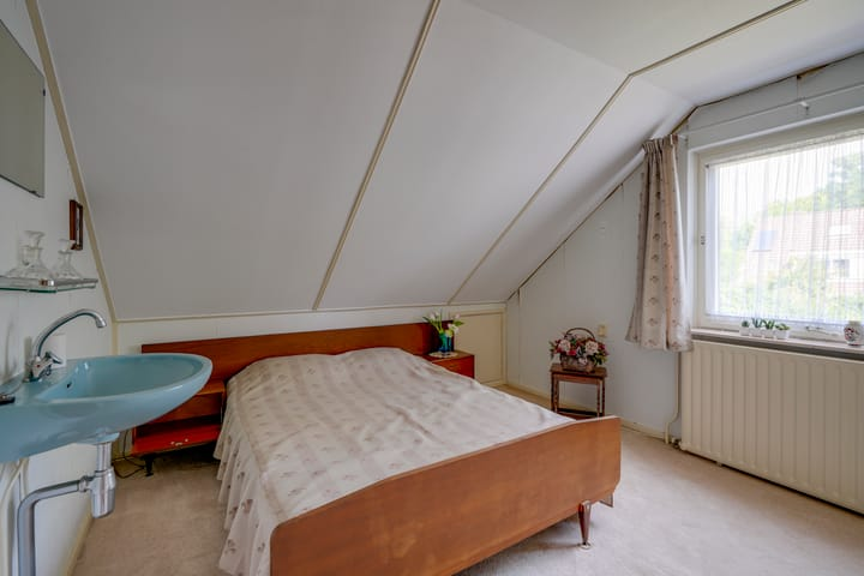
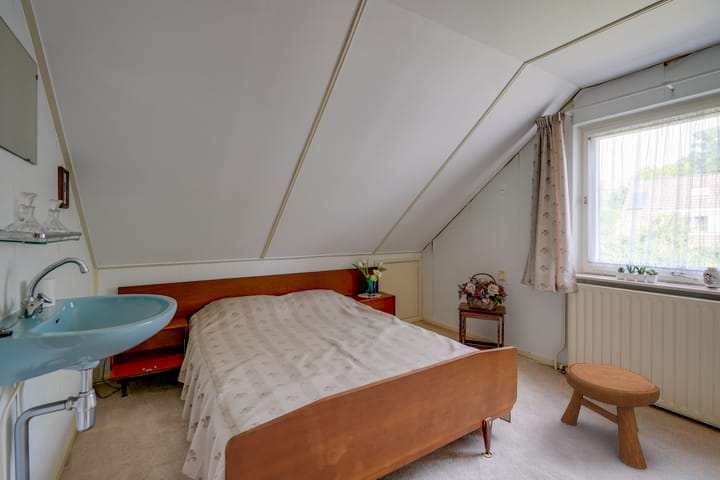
+ stool [560,362,661,471]
